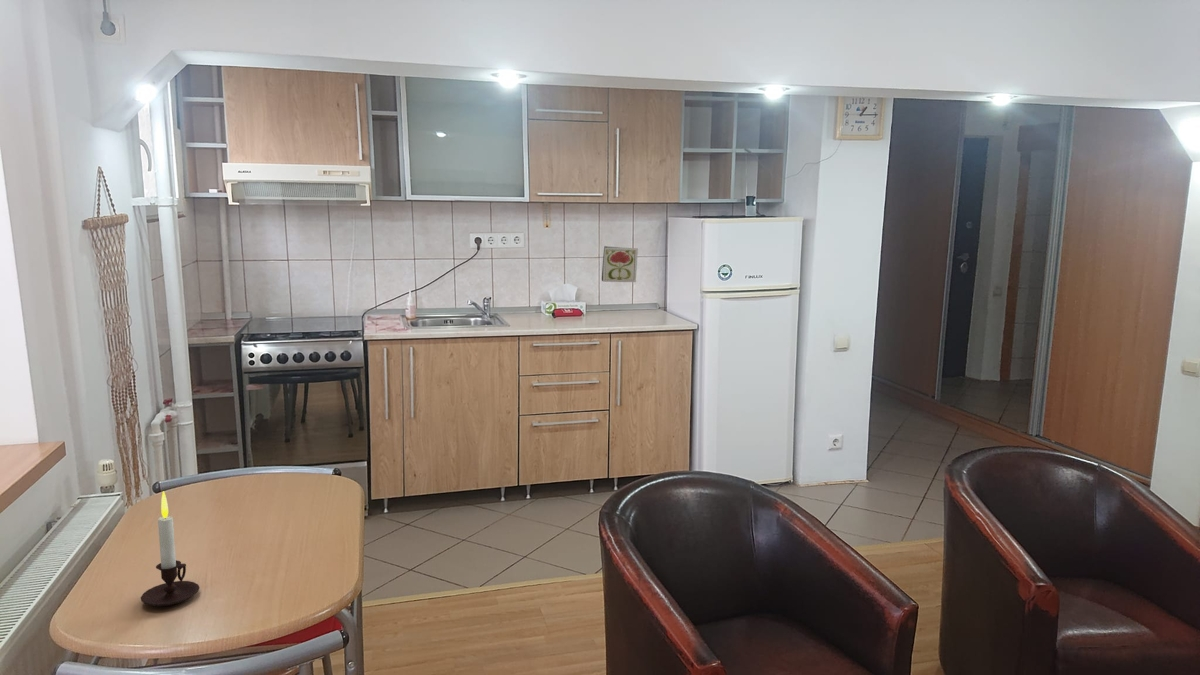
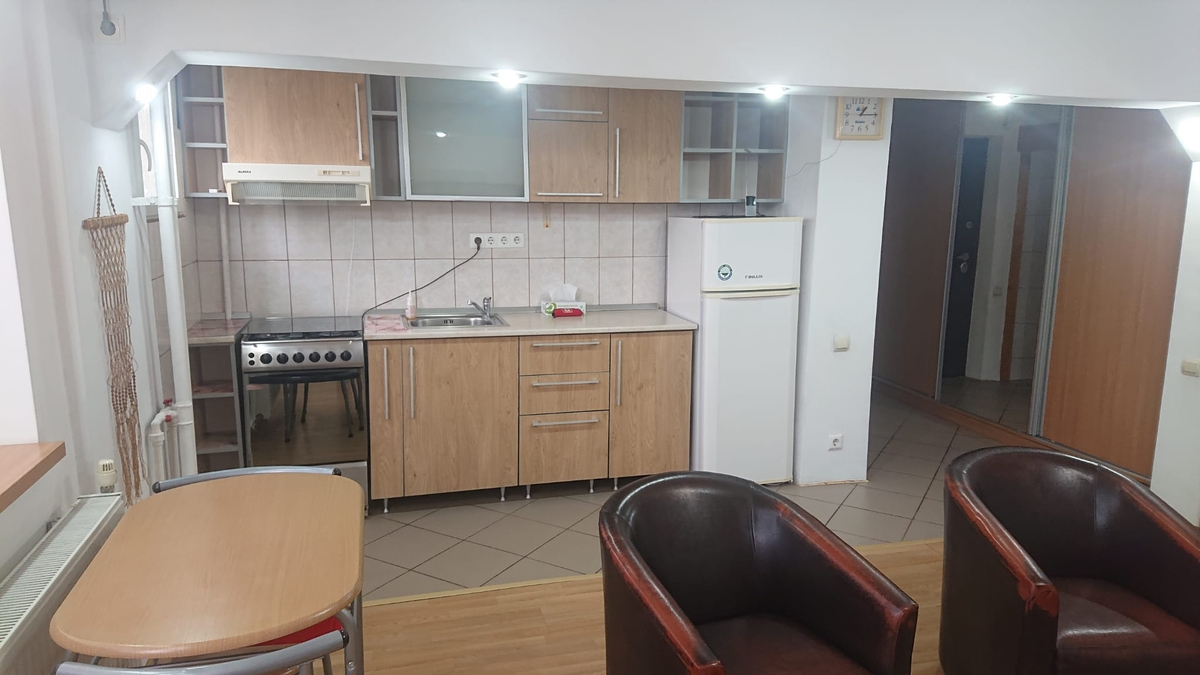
- candle [140,490,200,607]
- decorative tile [601,245,639,283]
